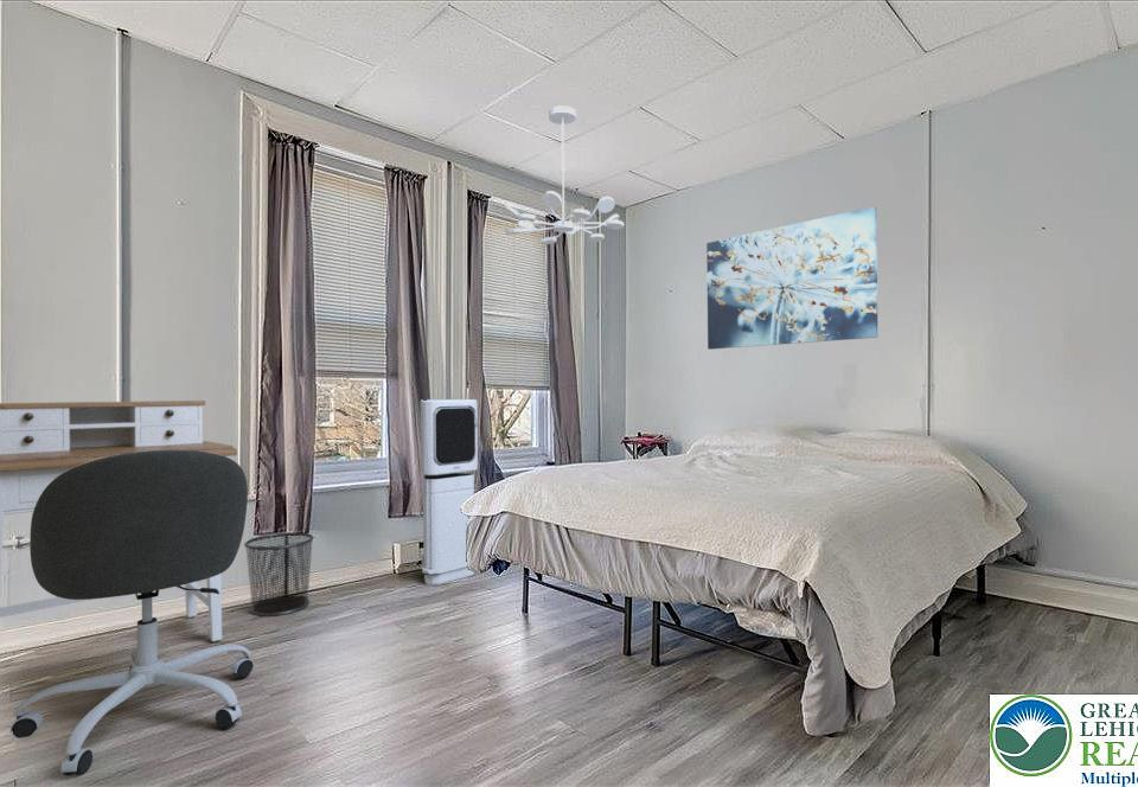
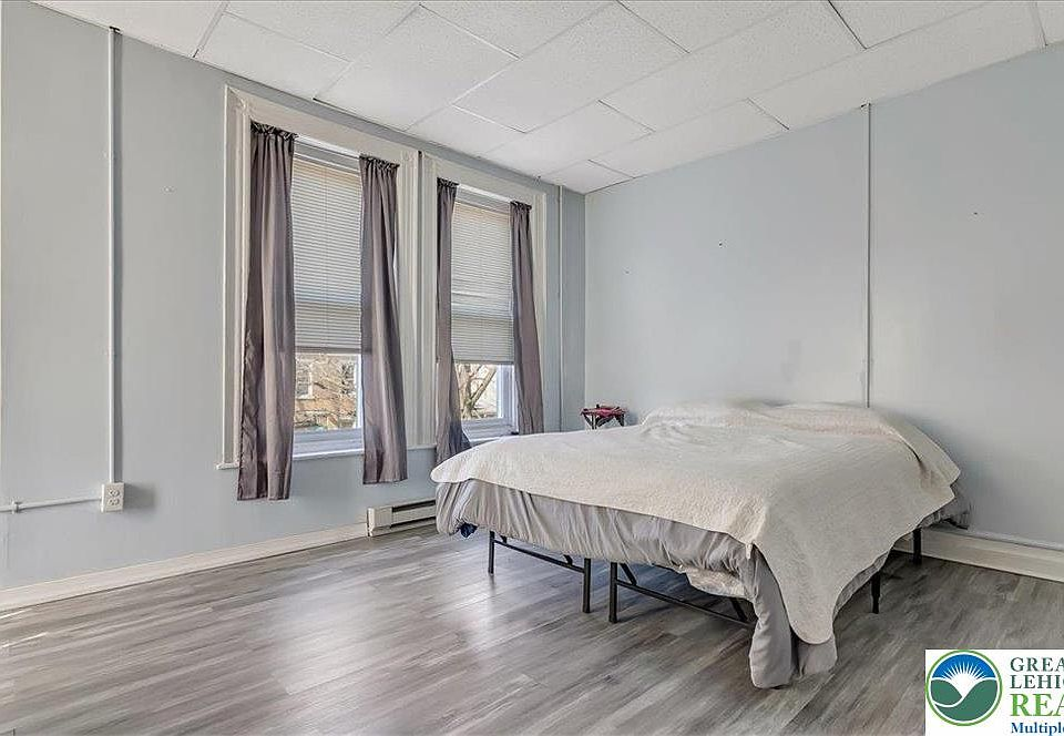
- air purifier [420,398,479,586]
- wall art [705,205,878,351]
- ceiling light [503,104,625,245]
- office chair [8,450,255,776]
- waste bin [243,531,315,618]
- desk [0,399,238,642]
